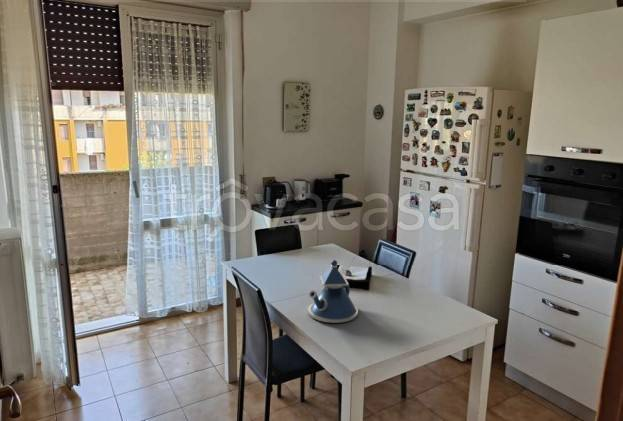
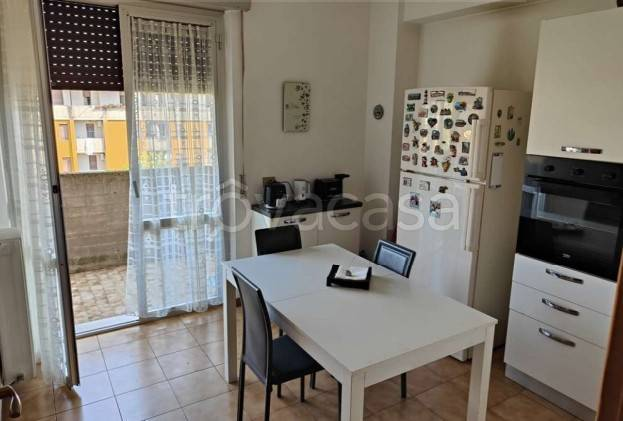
- teapot [307,259,359,324]
